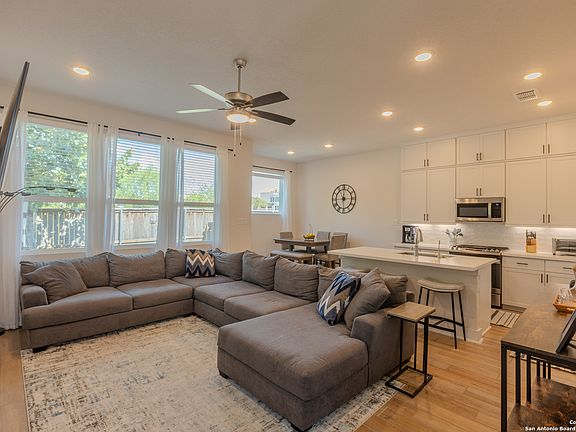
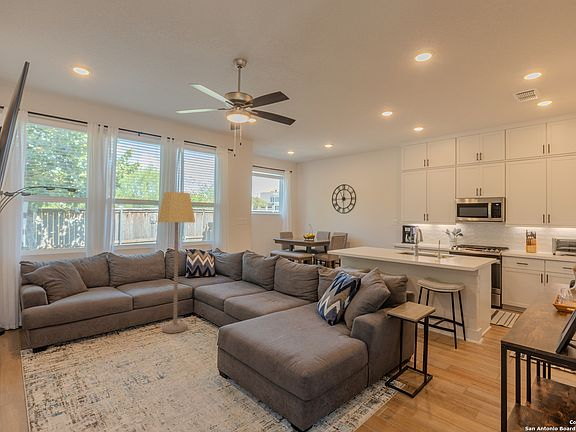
+ lamp [156,191,196,334]
